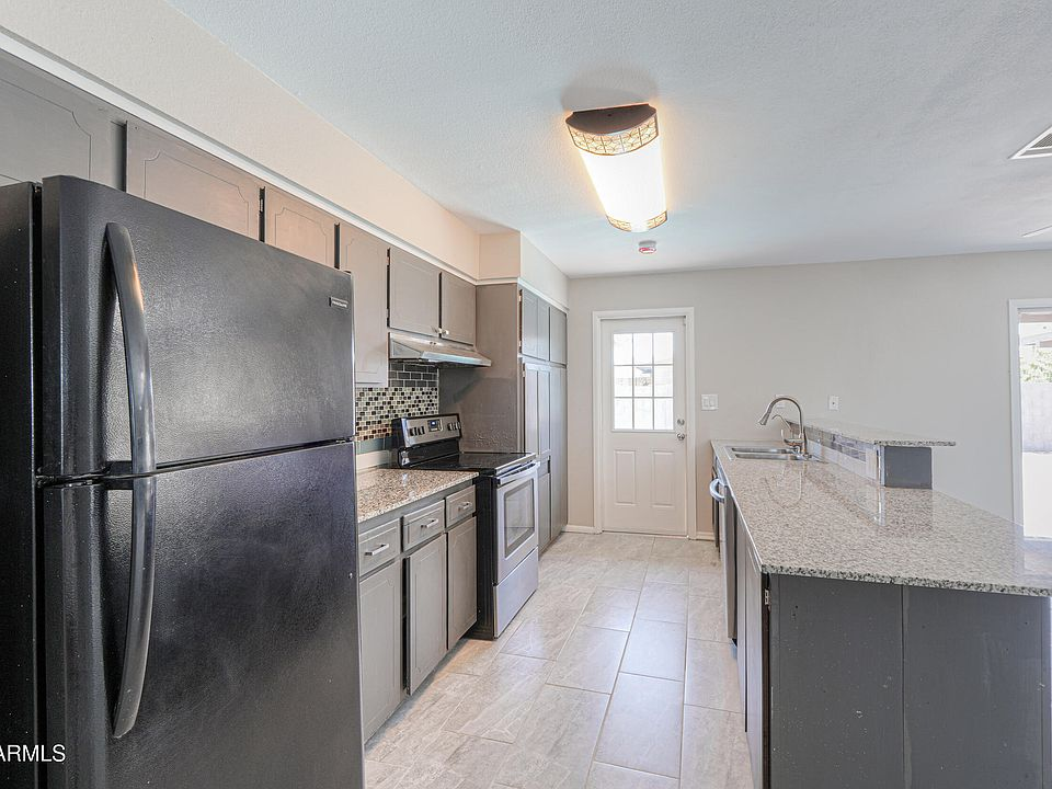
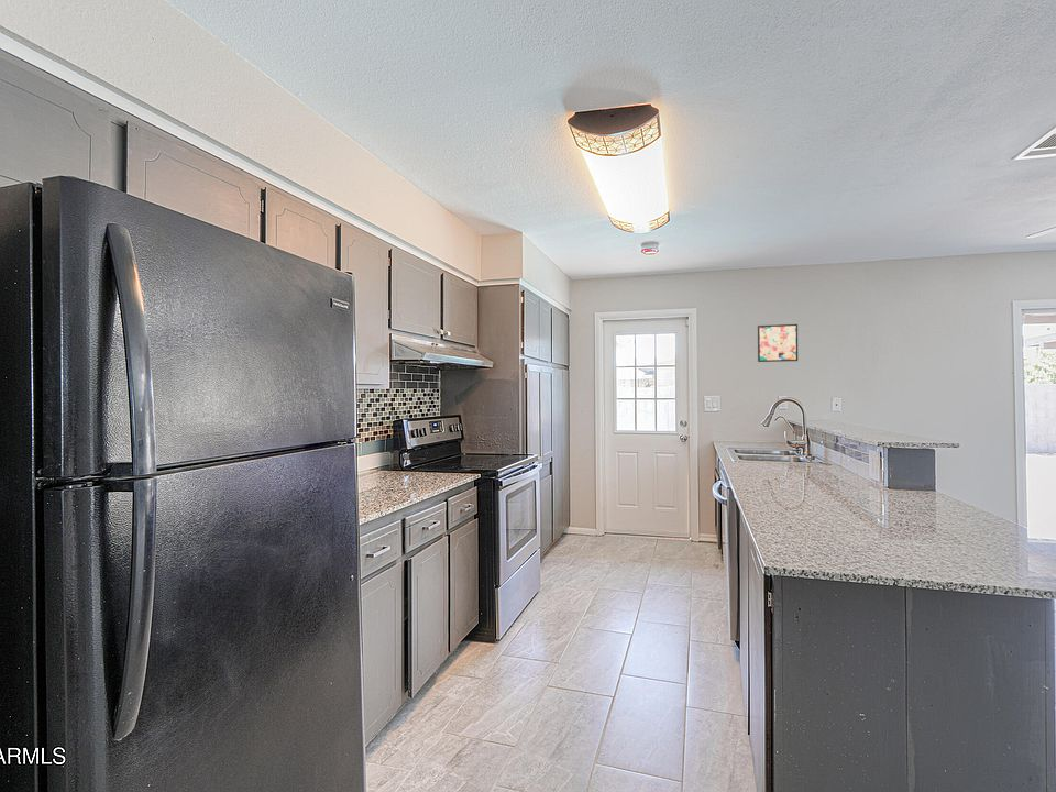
+ wall art [757,323,799,363]
